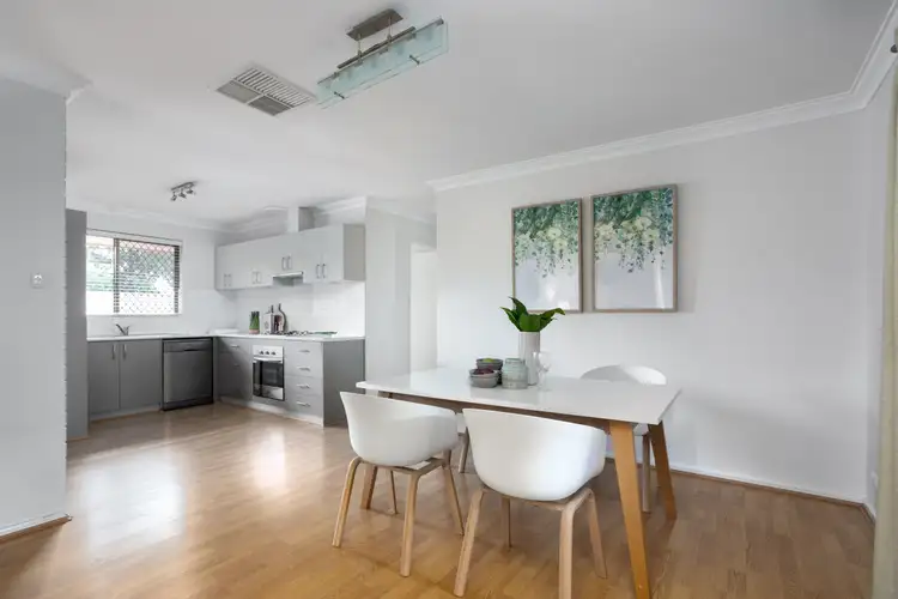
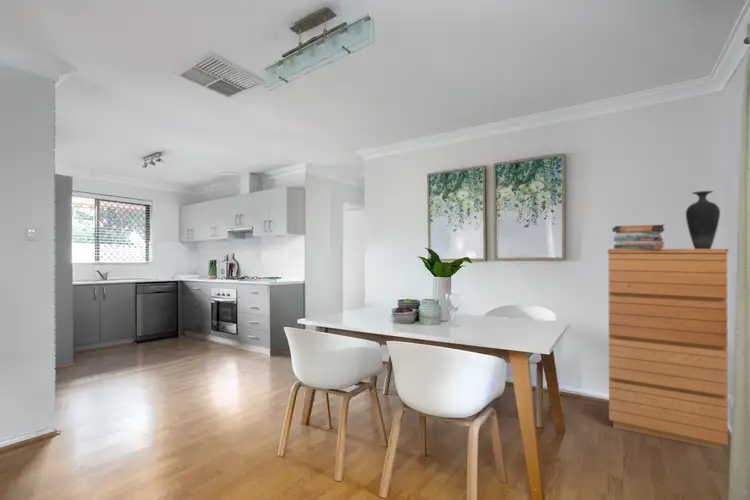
+ dresser [607,248,729,451]
+ book stack [611,224,666,249]
+ vase [685,190,721,249]
